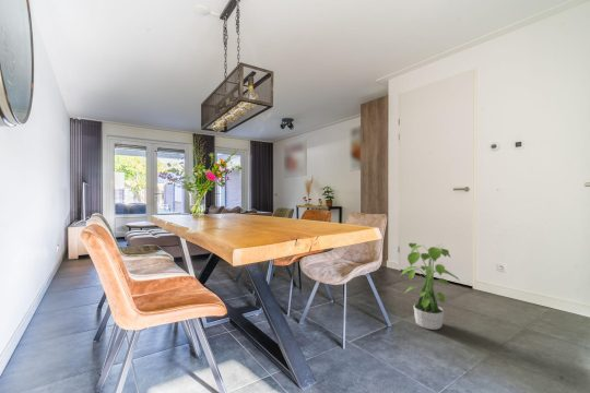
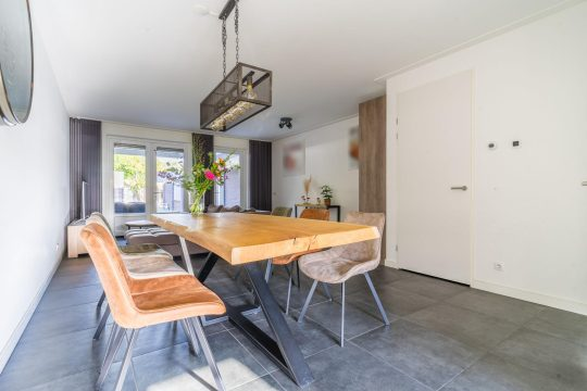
- potted plant [399,240,461,331]
